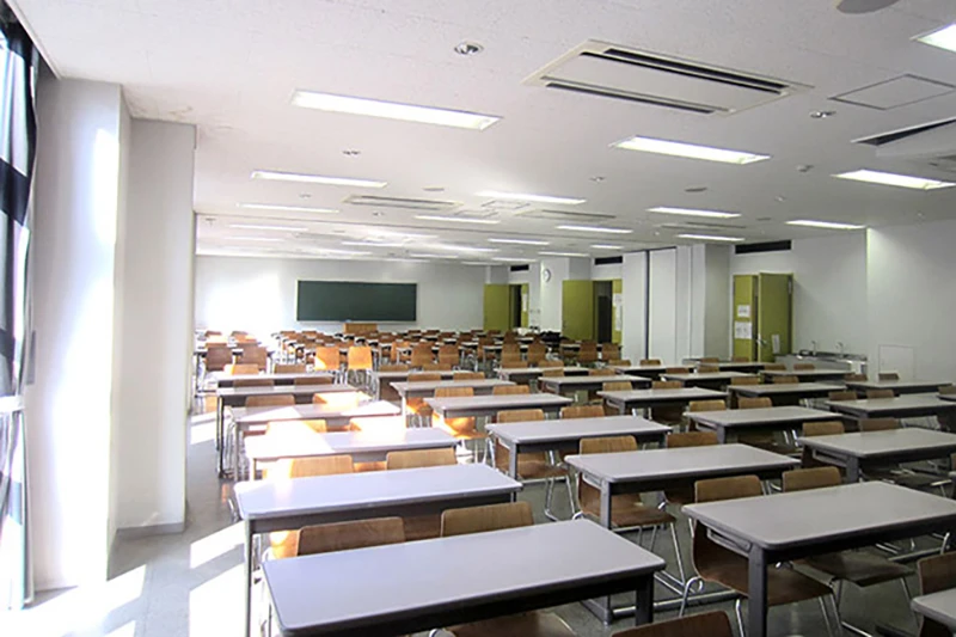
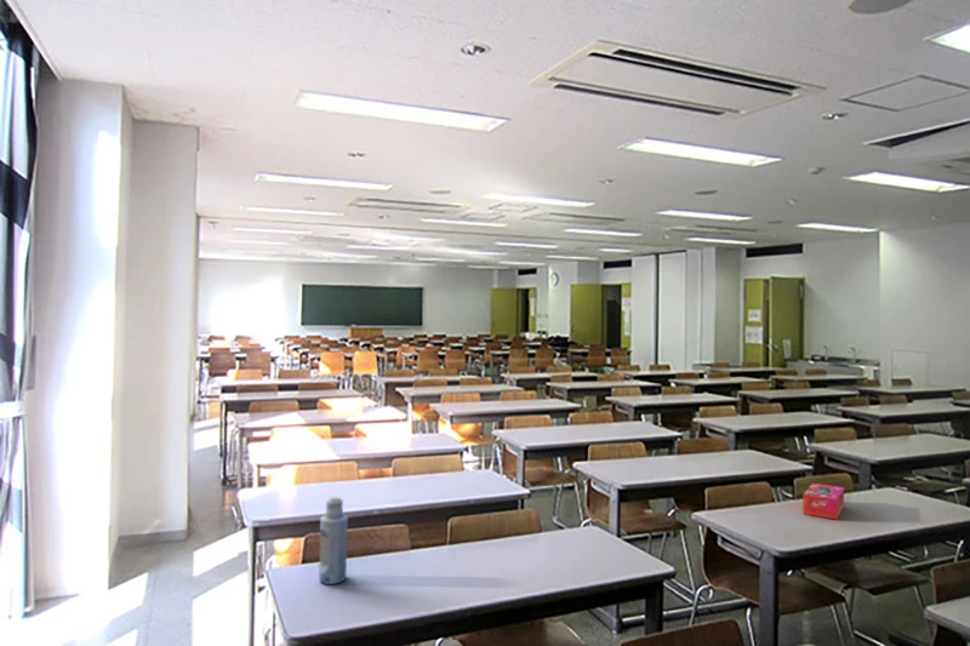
+ bottle [318,496,349,585]
+ tissue box [801,482,845,520]
